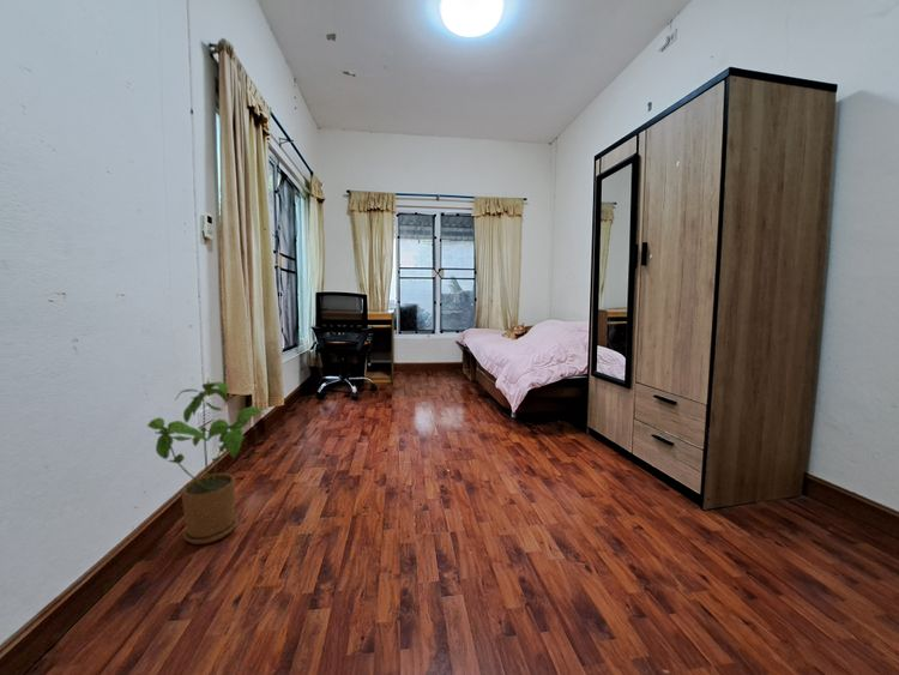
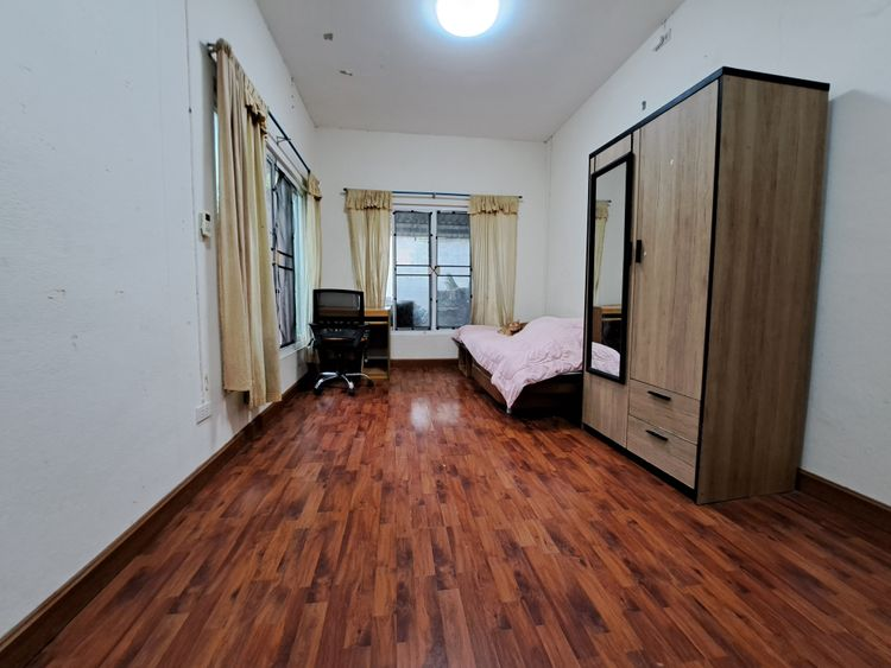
- house plant [146,381,266,546]
